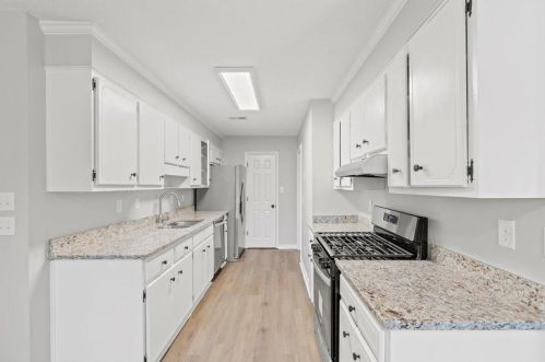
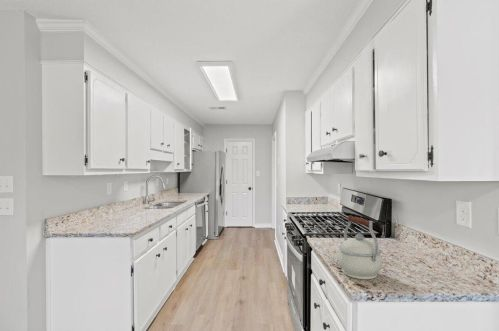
+ kettle [337,215,383,280]
